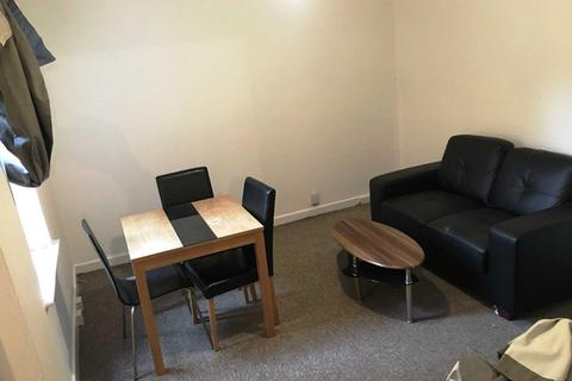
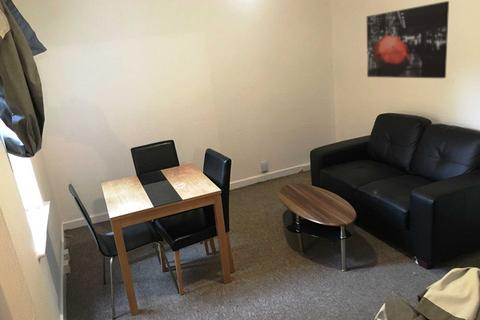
+ wall art [366,0,450,79]
